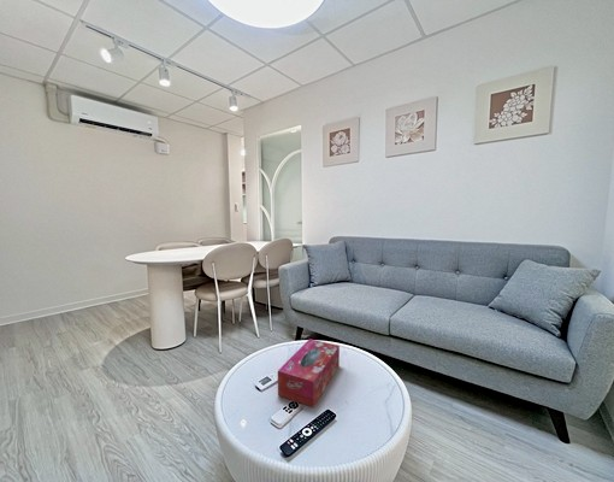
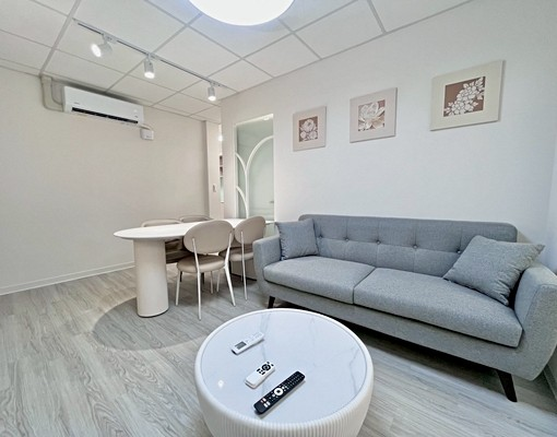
- tissue box [277,337,341,408]
